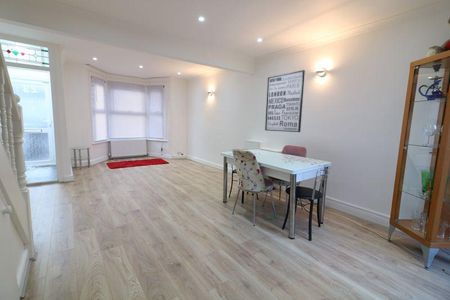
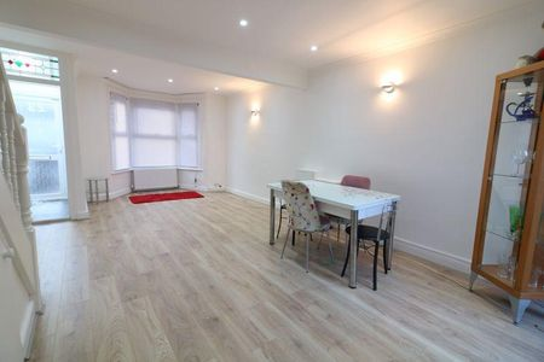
- wall art [264,69,306,133]
